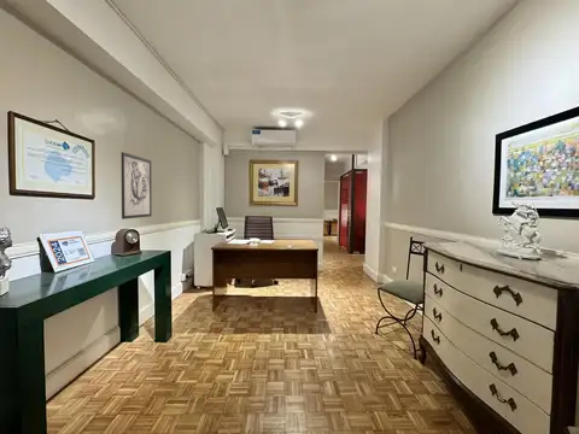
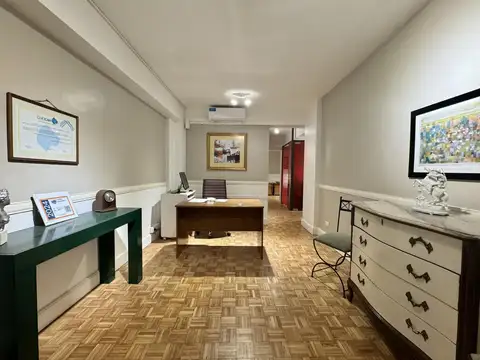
- wall art [121,151,153,221]
